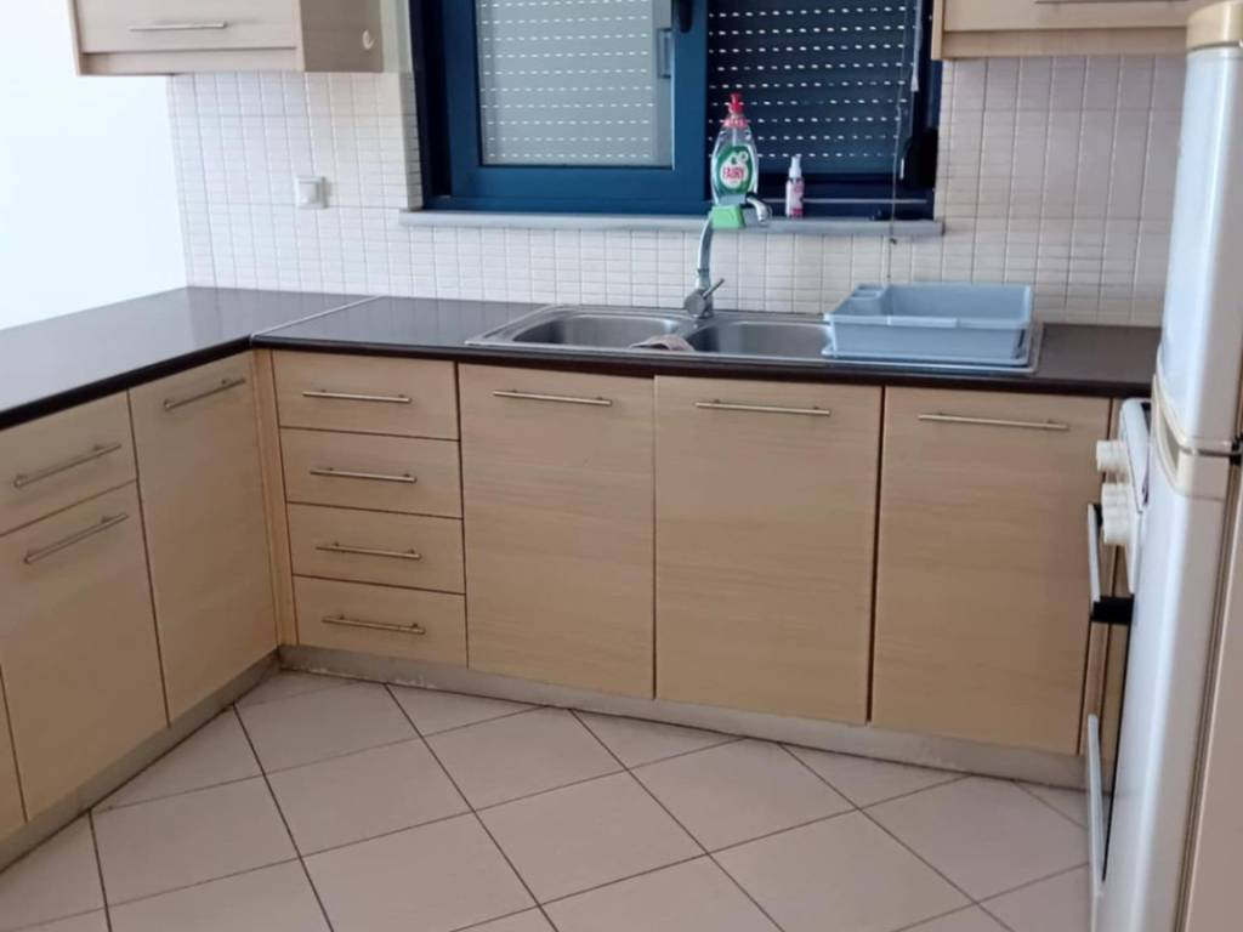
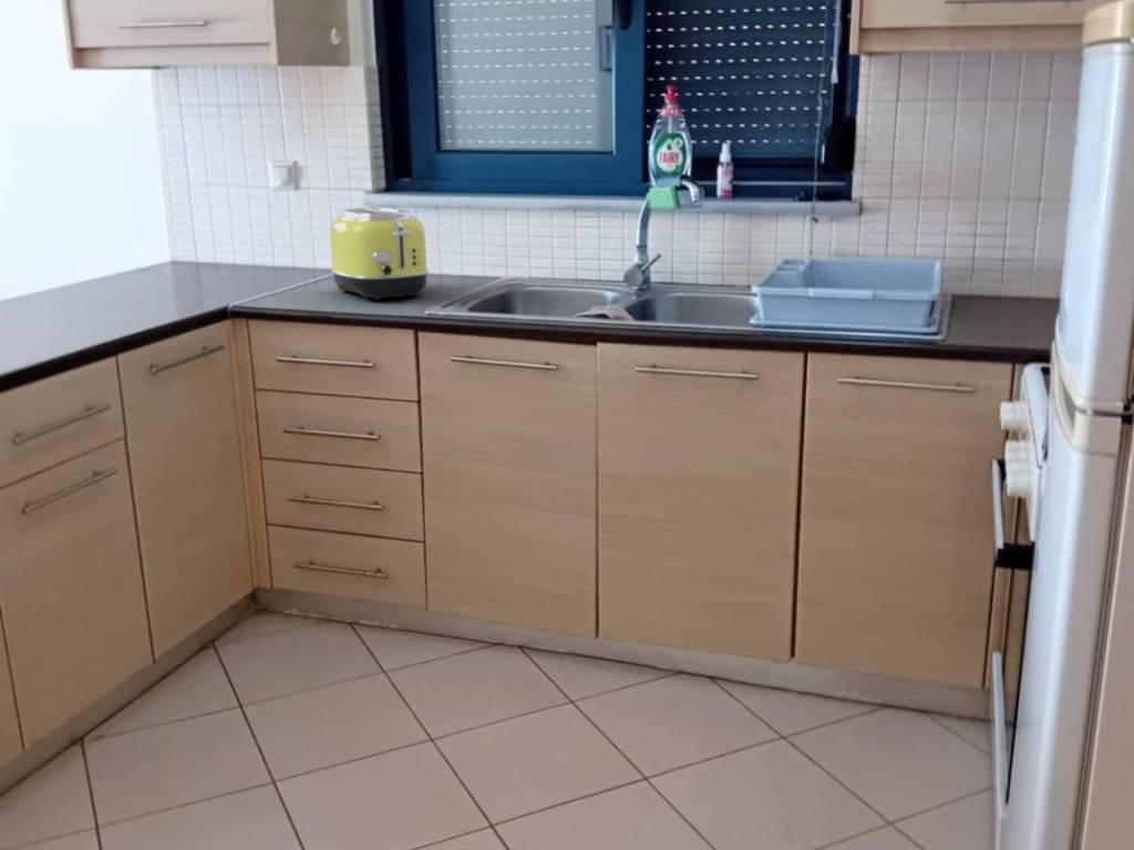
+ toaster [329,207,430,301]
